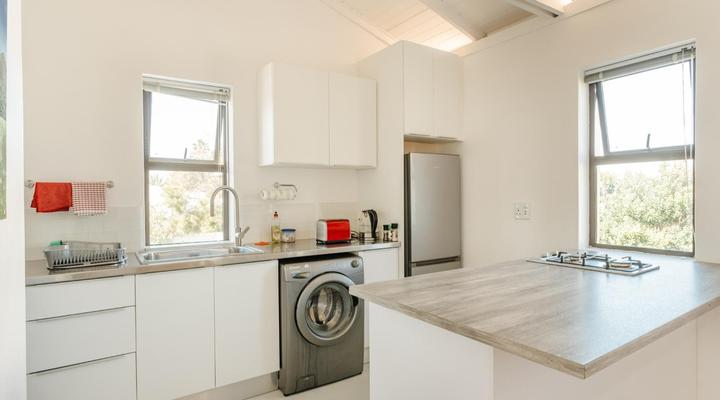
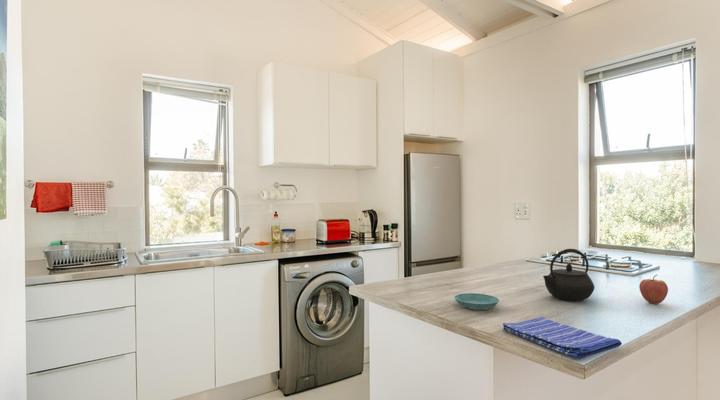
+ fruit [638,274,669,305]
+ dish towel [502,316,623,360]
+ saucer [453,292,500,311]
+ kettle [542,248,595,302]
